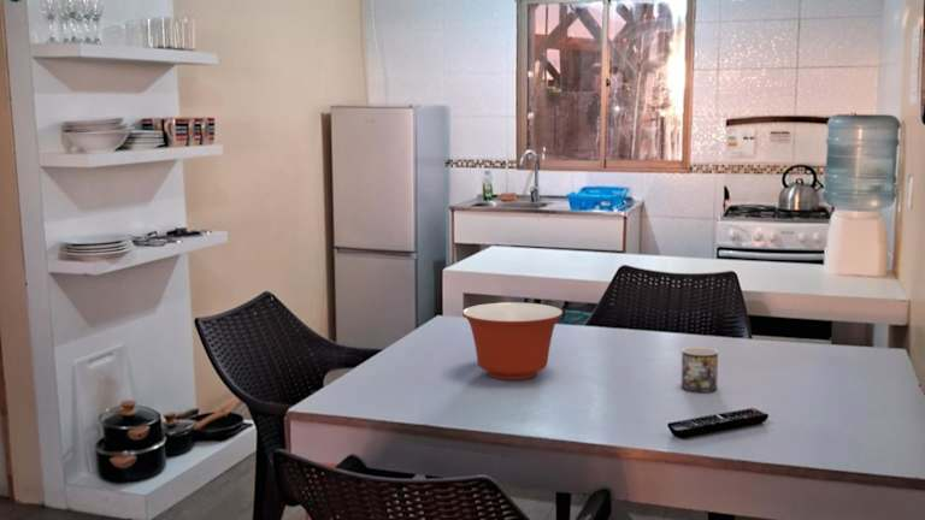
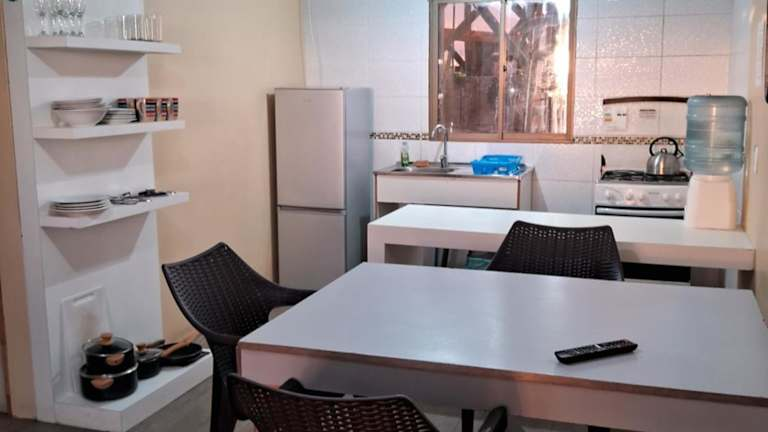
- mixing bowl [461,301,564,380]
- mug [681,345,719,394]
